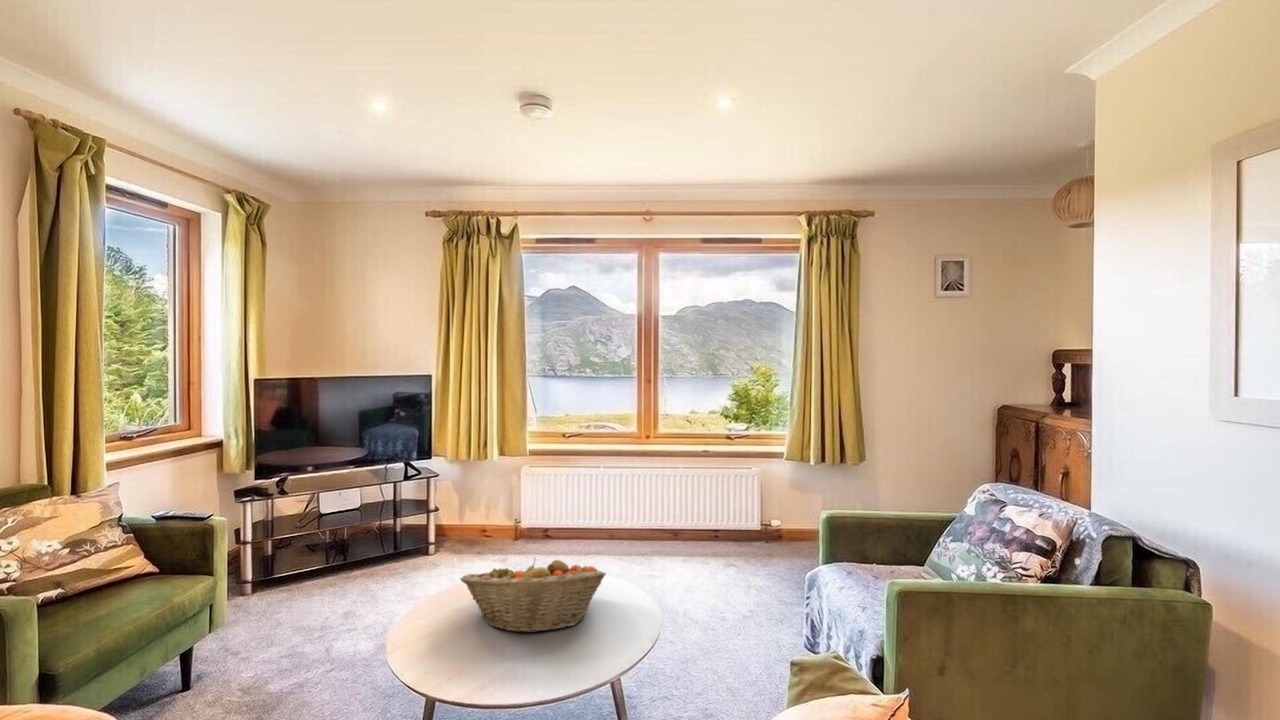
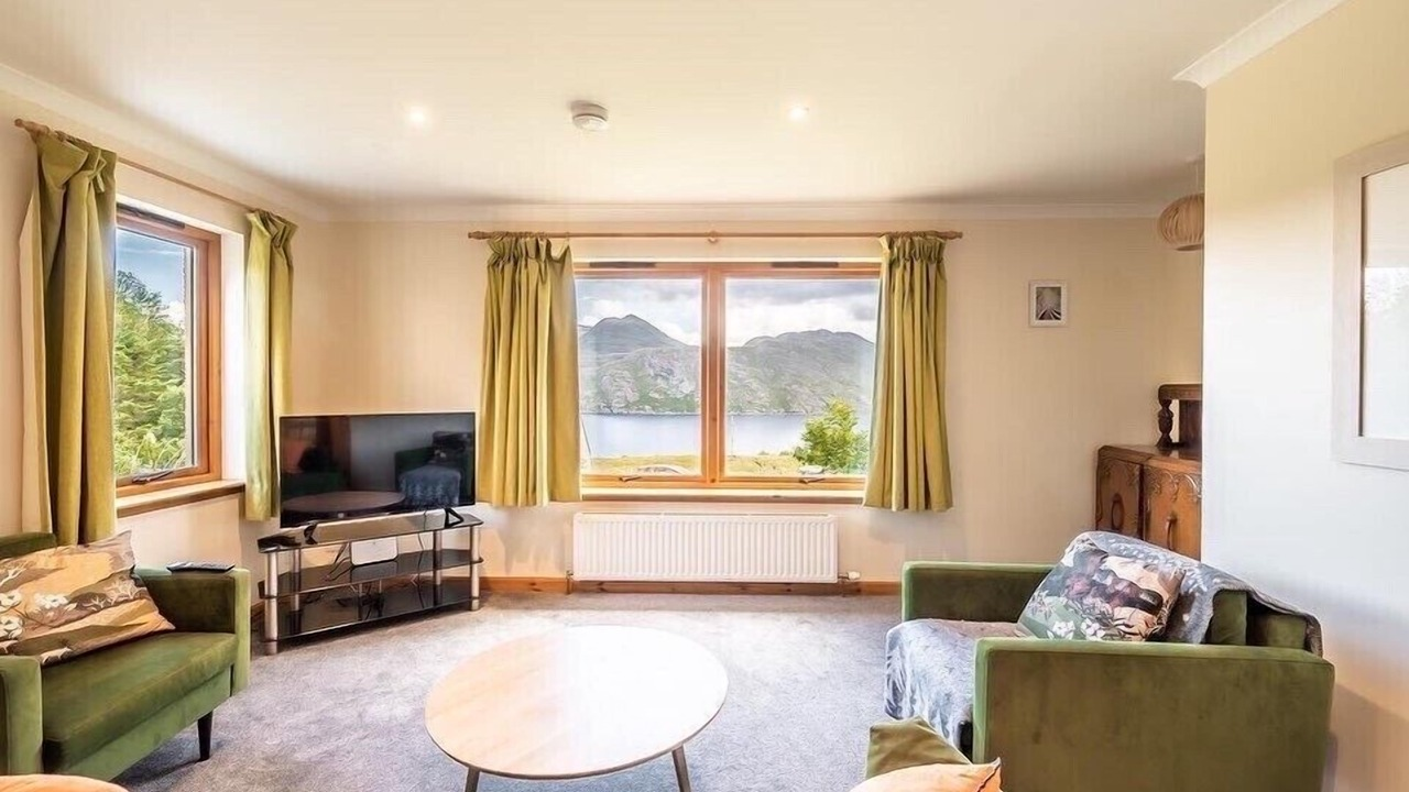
- fruit basket [459,556,607,634]
